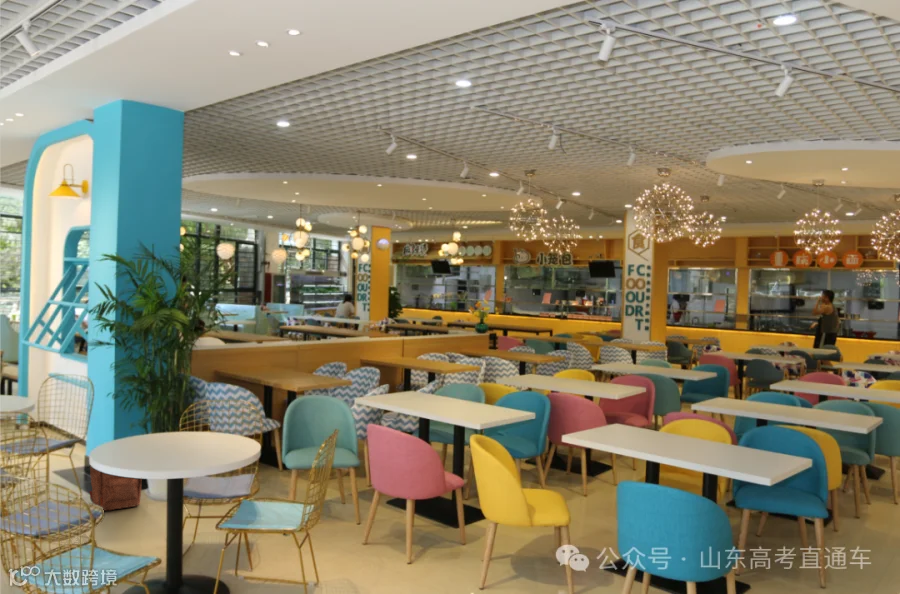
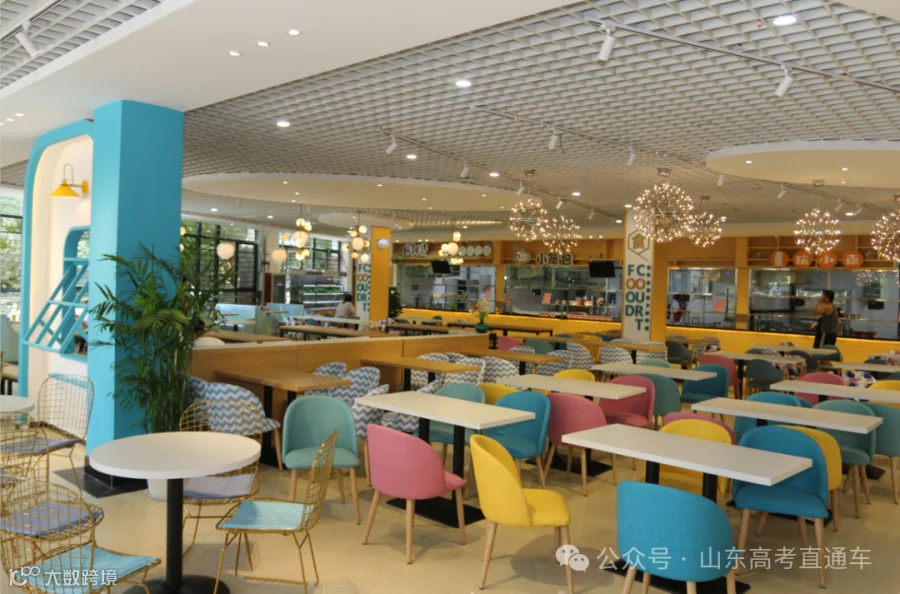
- backpack [88,465,142,512]
